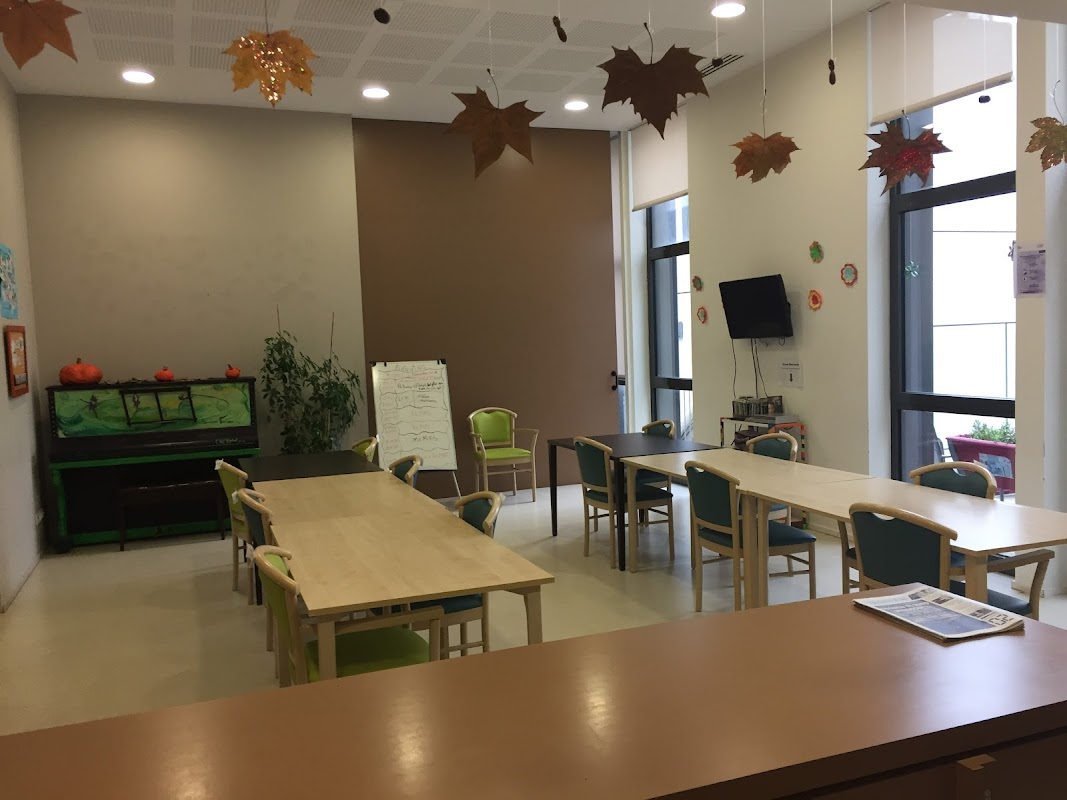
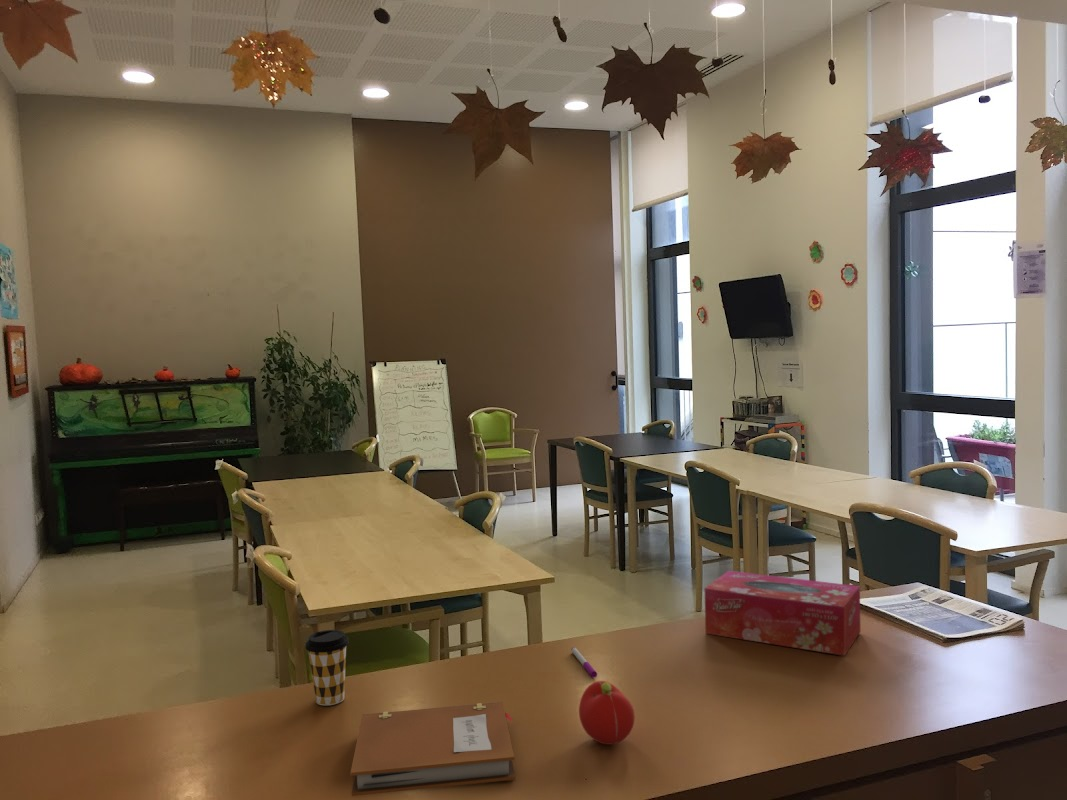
+ fruit [578,680,636,746]
+ coffee cup [304,629,350,707]
+ tissue box [704,570,861,657]
+ pen [570,646,598,679]
+ notebook [349,701,516,797]
